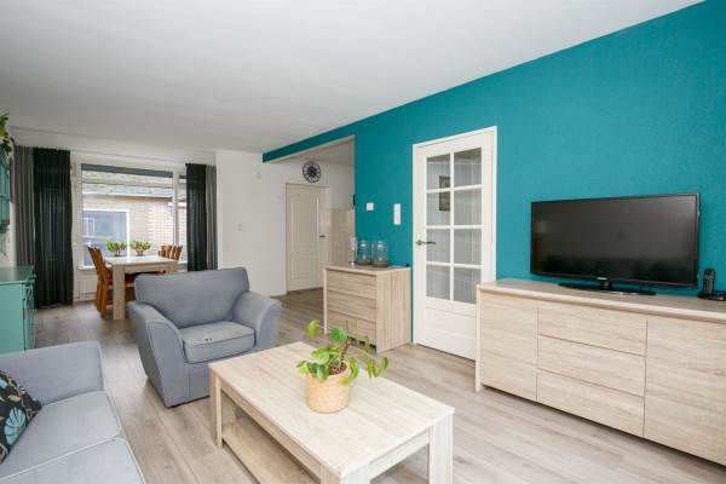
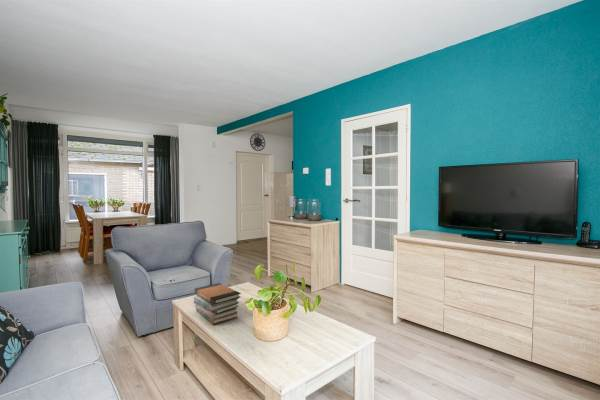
+ book stack [193,282,242,325]
